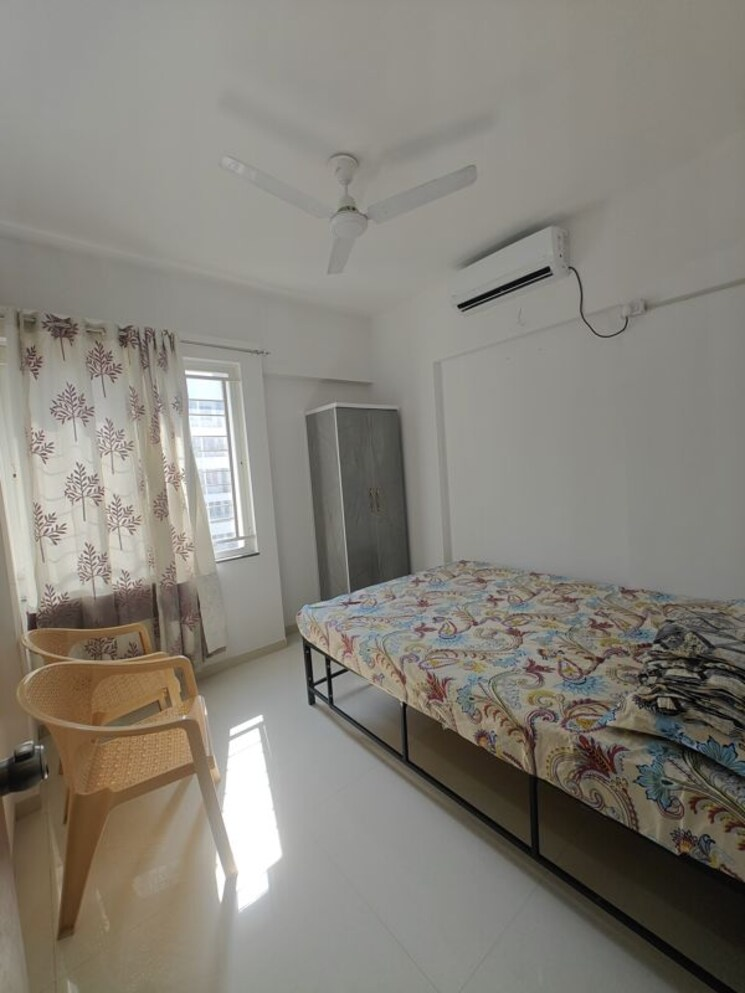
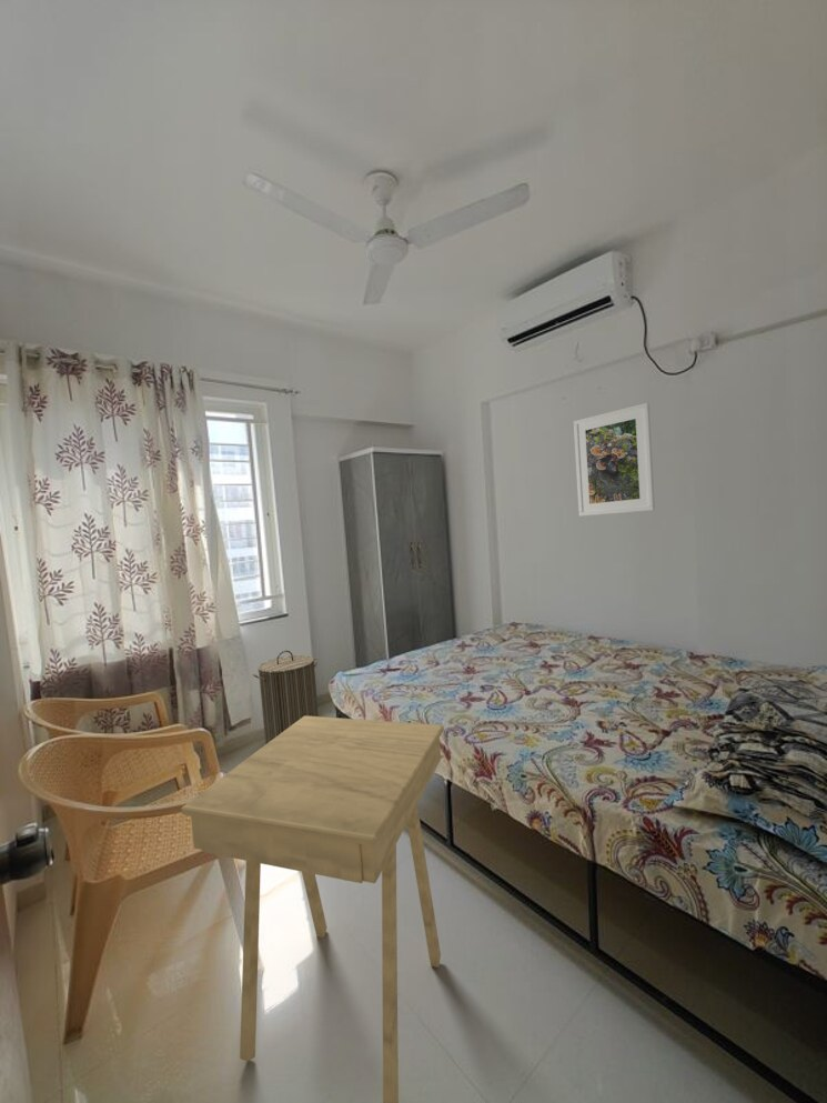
+ laundry hamper [252,650,320,745]
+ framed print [573,402,656,518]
+ side table [181,715,445,1103]
